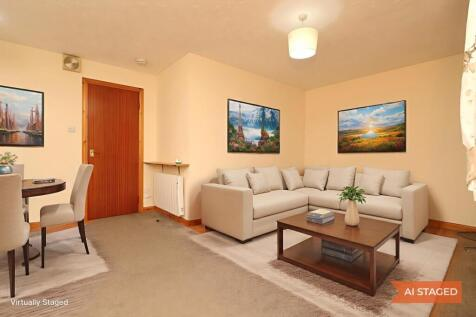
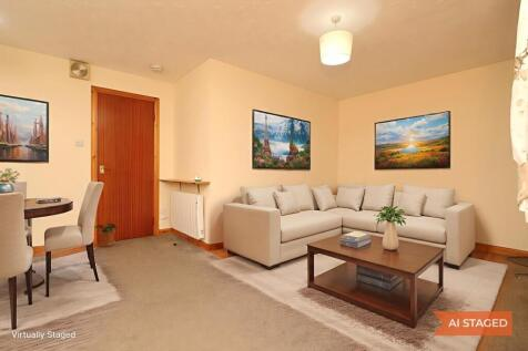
+ potted plant [93,223,118,248]
